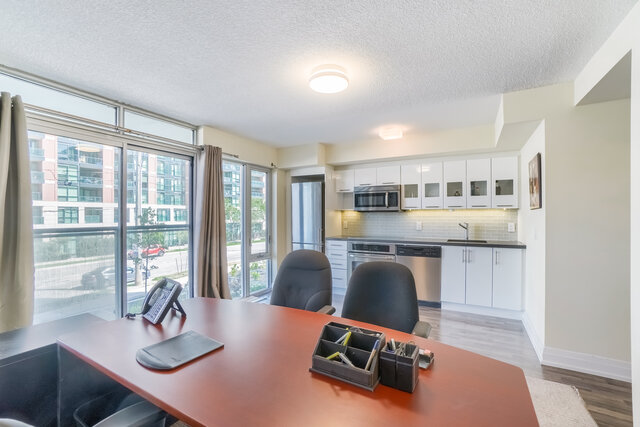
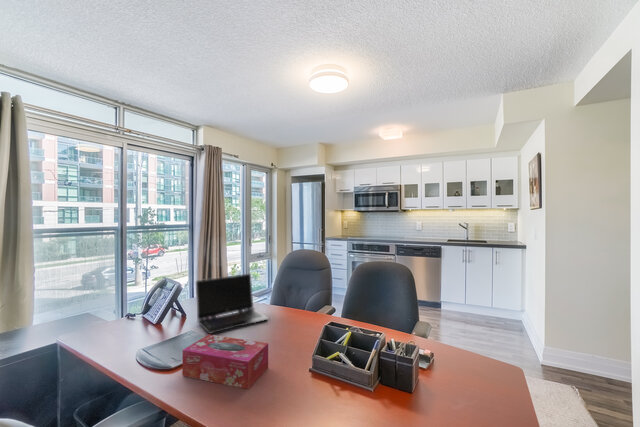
+ laptop computer [195,273,270,335]
+ tissue box [182,334,269,390]
